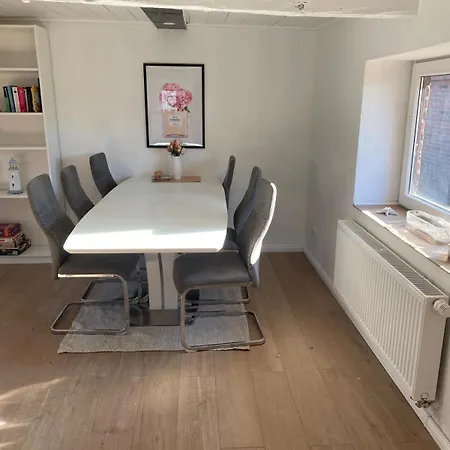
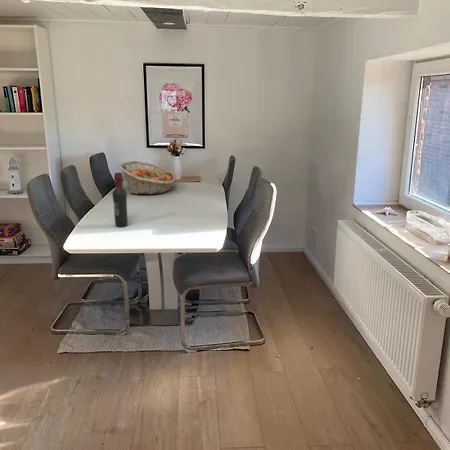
+ fruit basket [118,160,177,196]
+ wine bottle [111,172,129,228]
